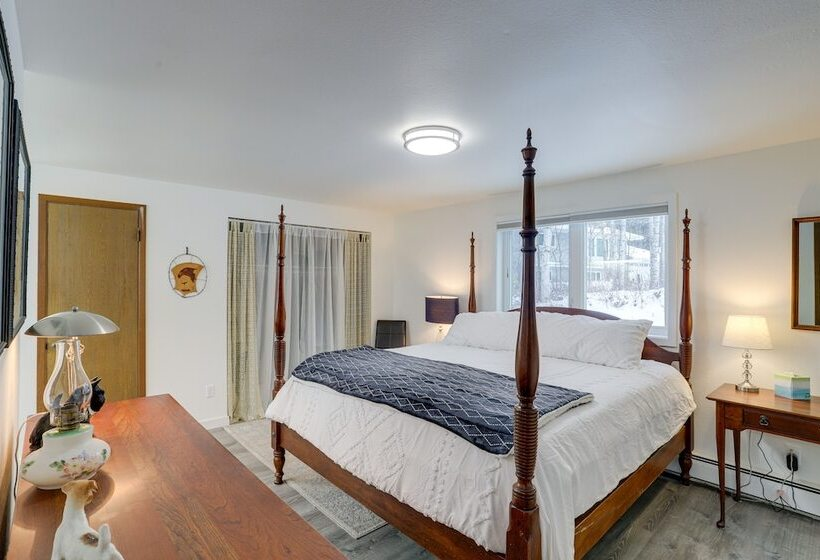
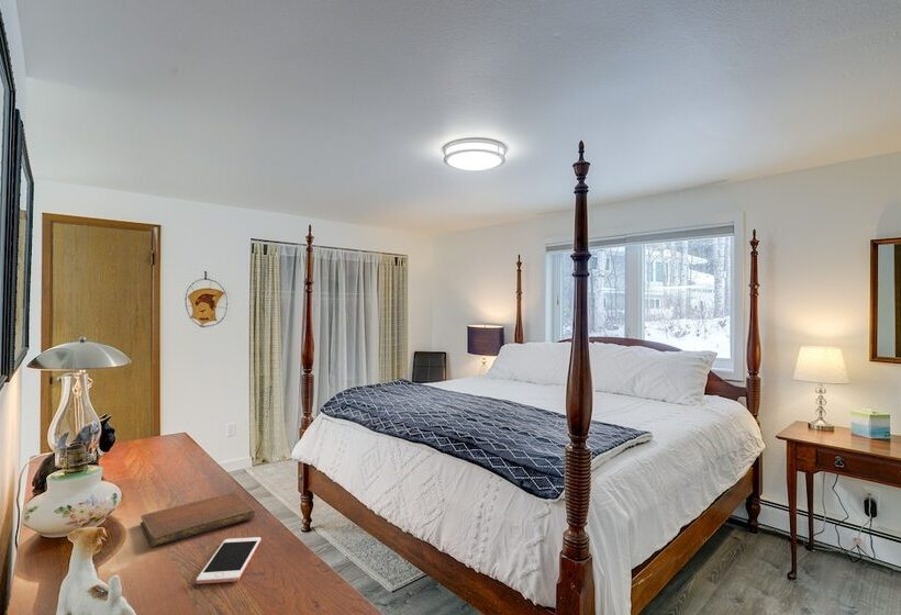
+ notebook [140,491,256,548]
+ cell phone [196,536,262,584]
